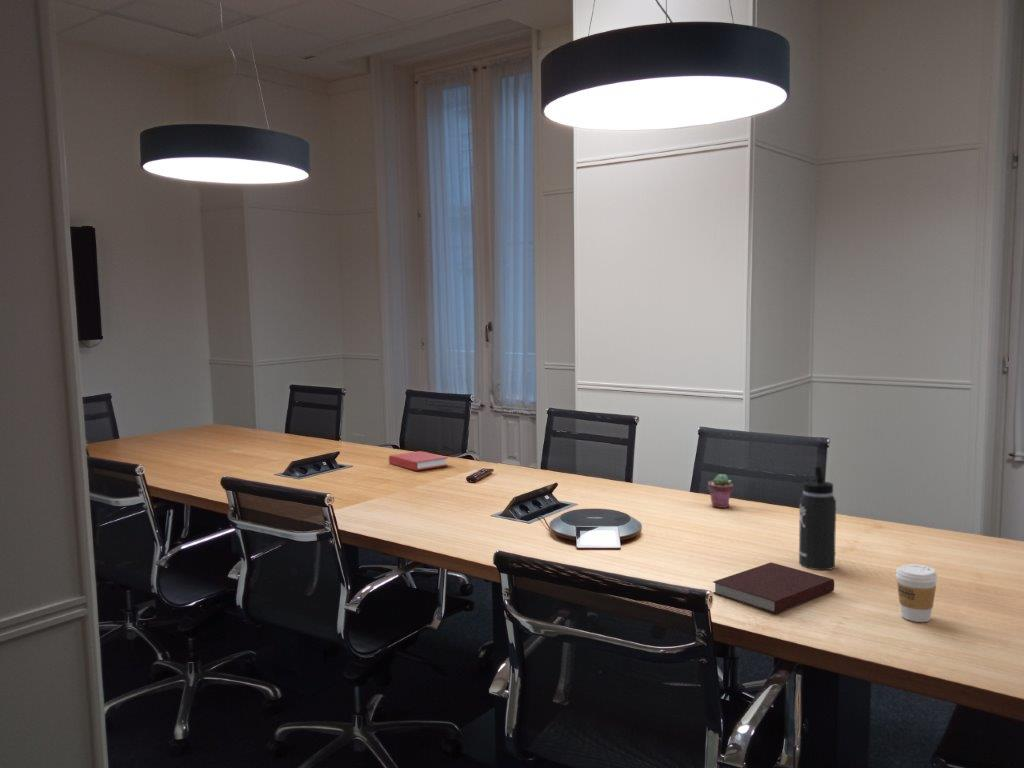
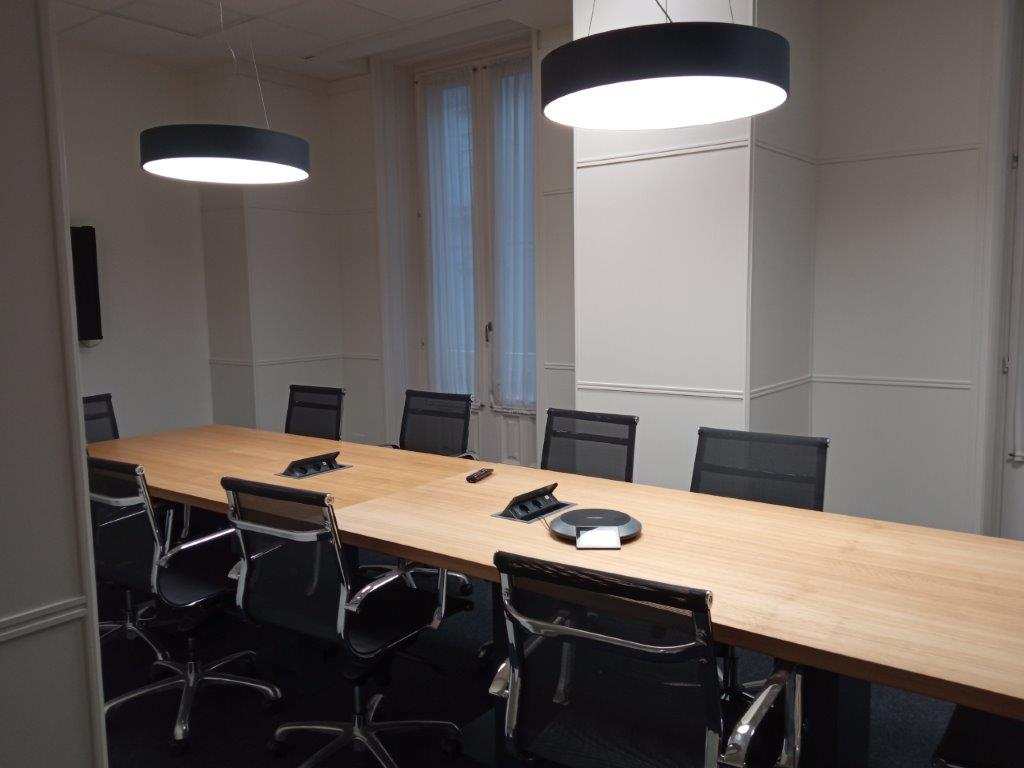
- potted succulent [707,473,734,509]
- coffee cup [895,563,939,623]
- book [388,450,450,472]
- notebook [712,561,835,615]
- thermos bottle [798,466,837,571]
